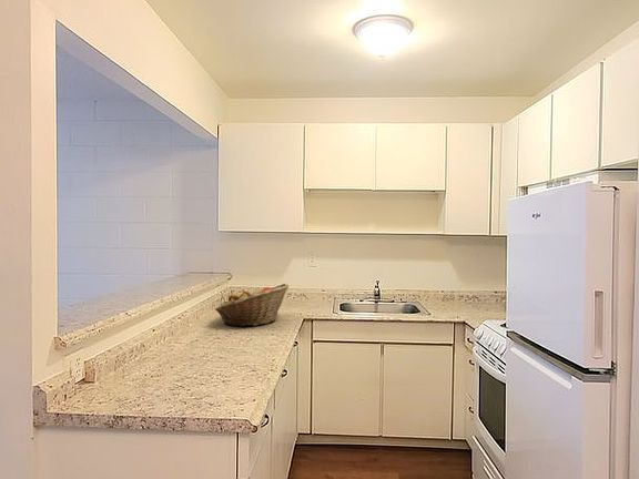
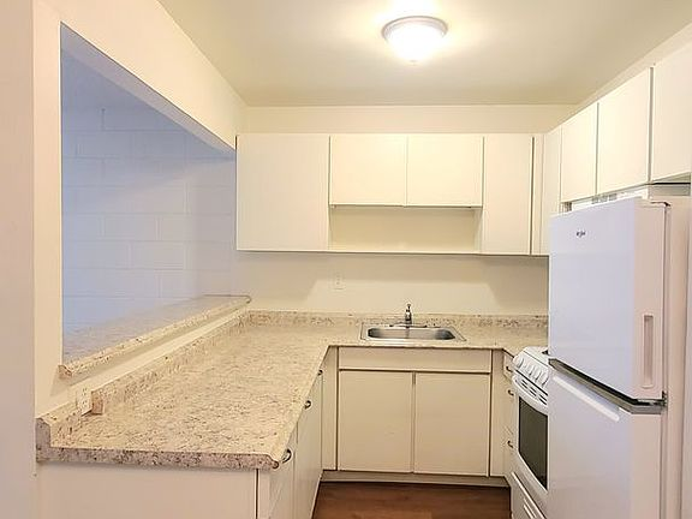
- fruit basket [214,283,290,328]
